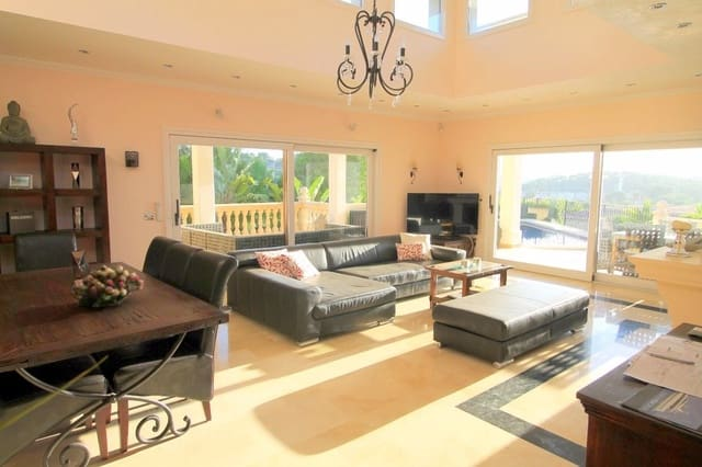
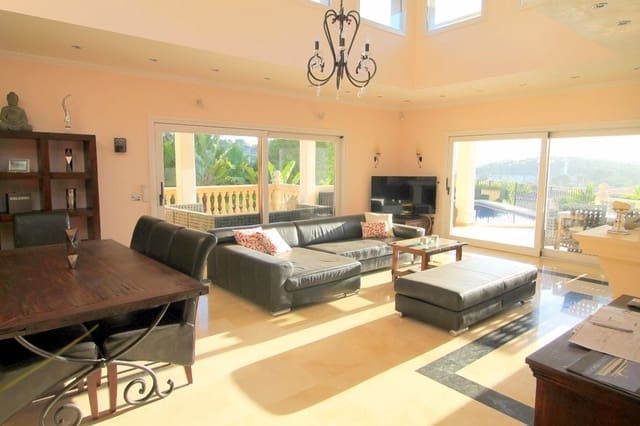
- flower arrangement [72,264,145,308]
